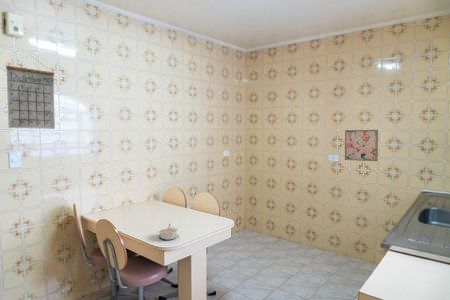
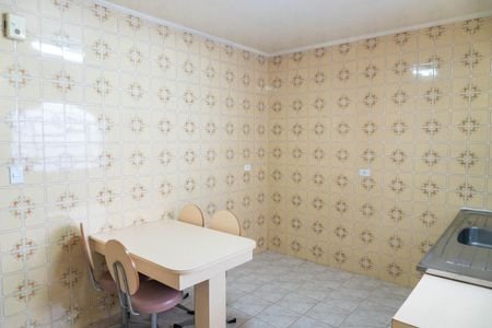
- wall art [344,129,379,162]
- calendar [5,54,56,130]
- legume [157,223,179,241]
